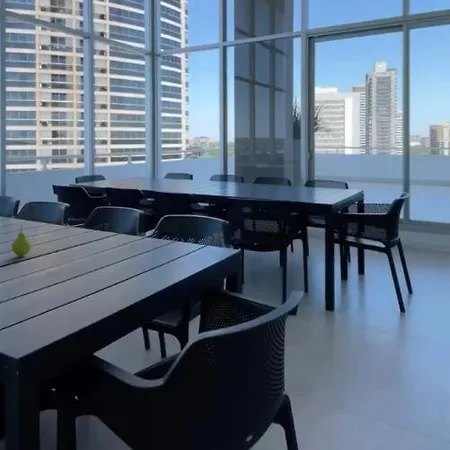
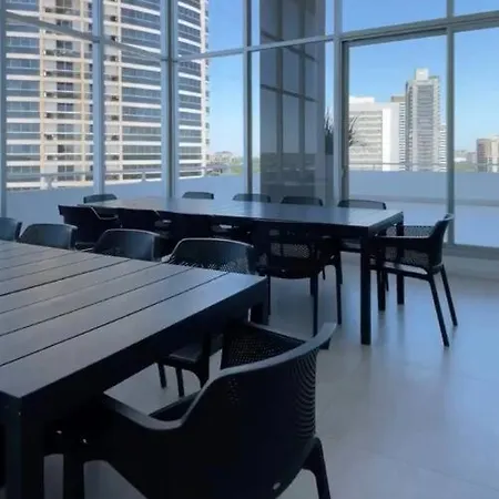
- fruit [10,224,32,257]
